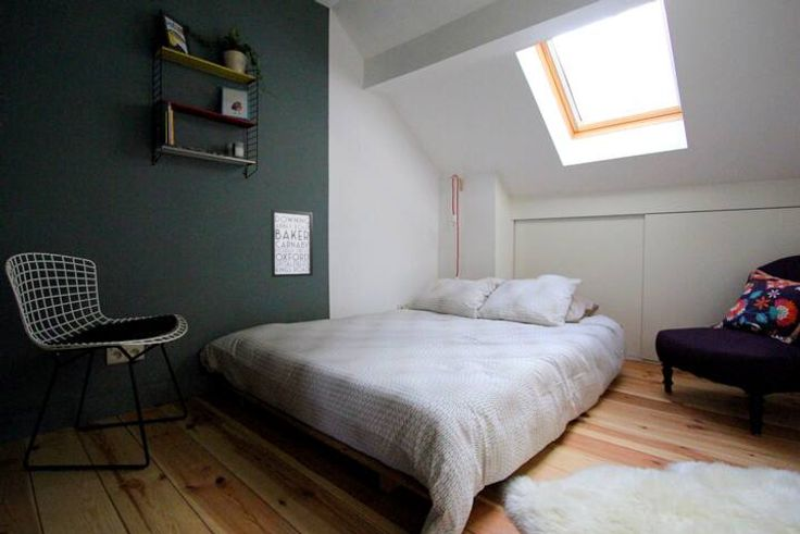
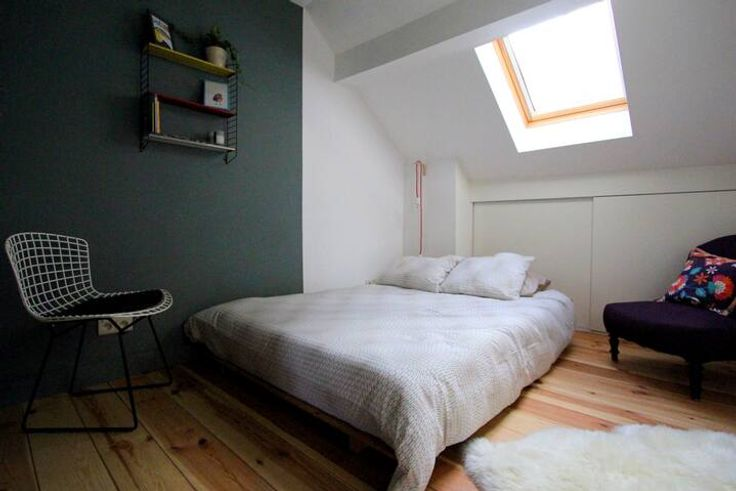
- wall art [271,208,314,278]
